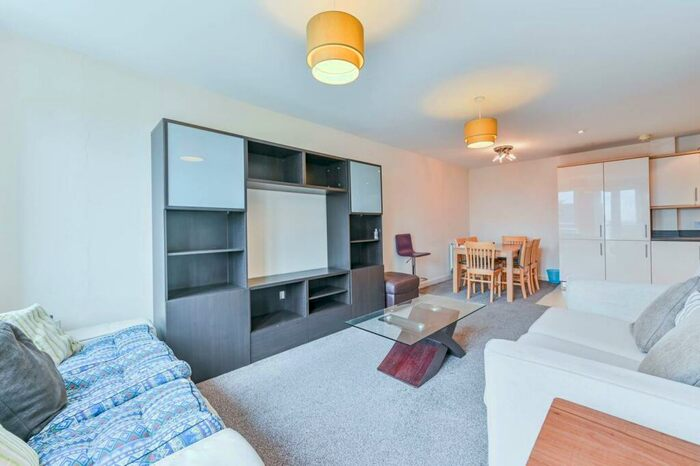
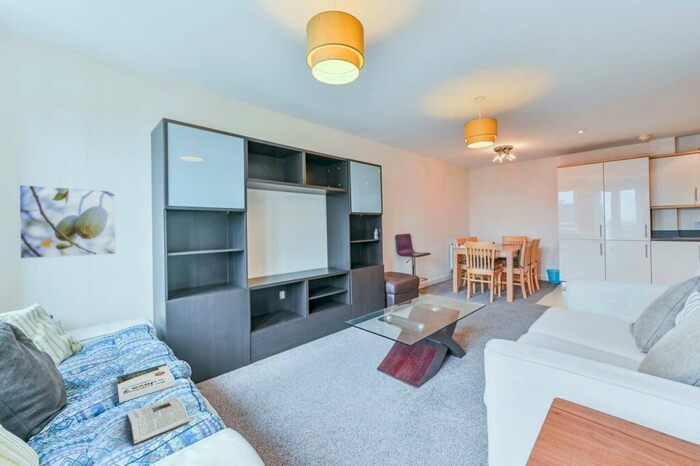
+ book [116,363,176,404]
+ magazine [126,396,191,446]
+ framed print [18,184,117,260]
